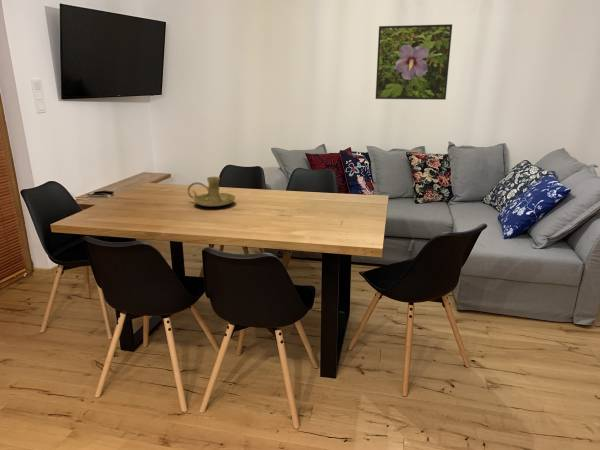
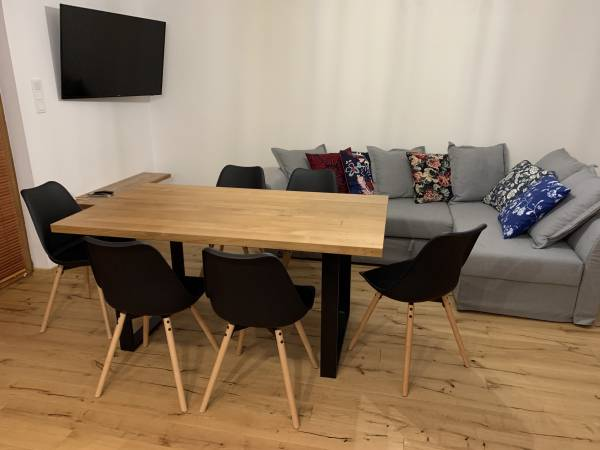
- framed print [375,23,453,101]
- candle holder [187,176,236,207]
